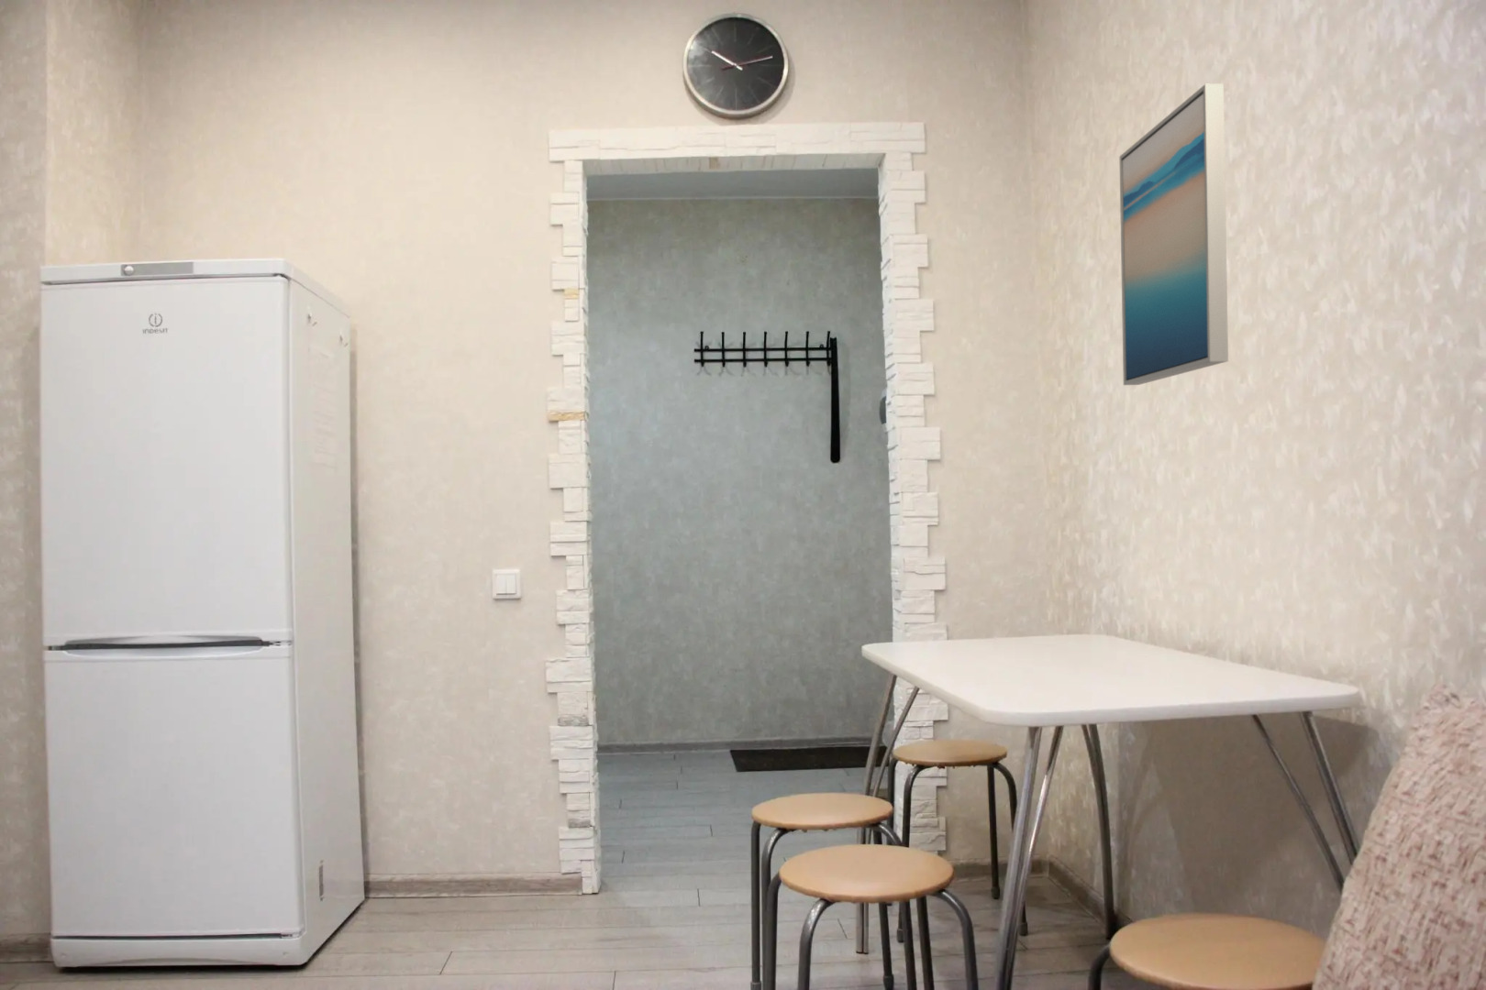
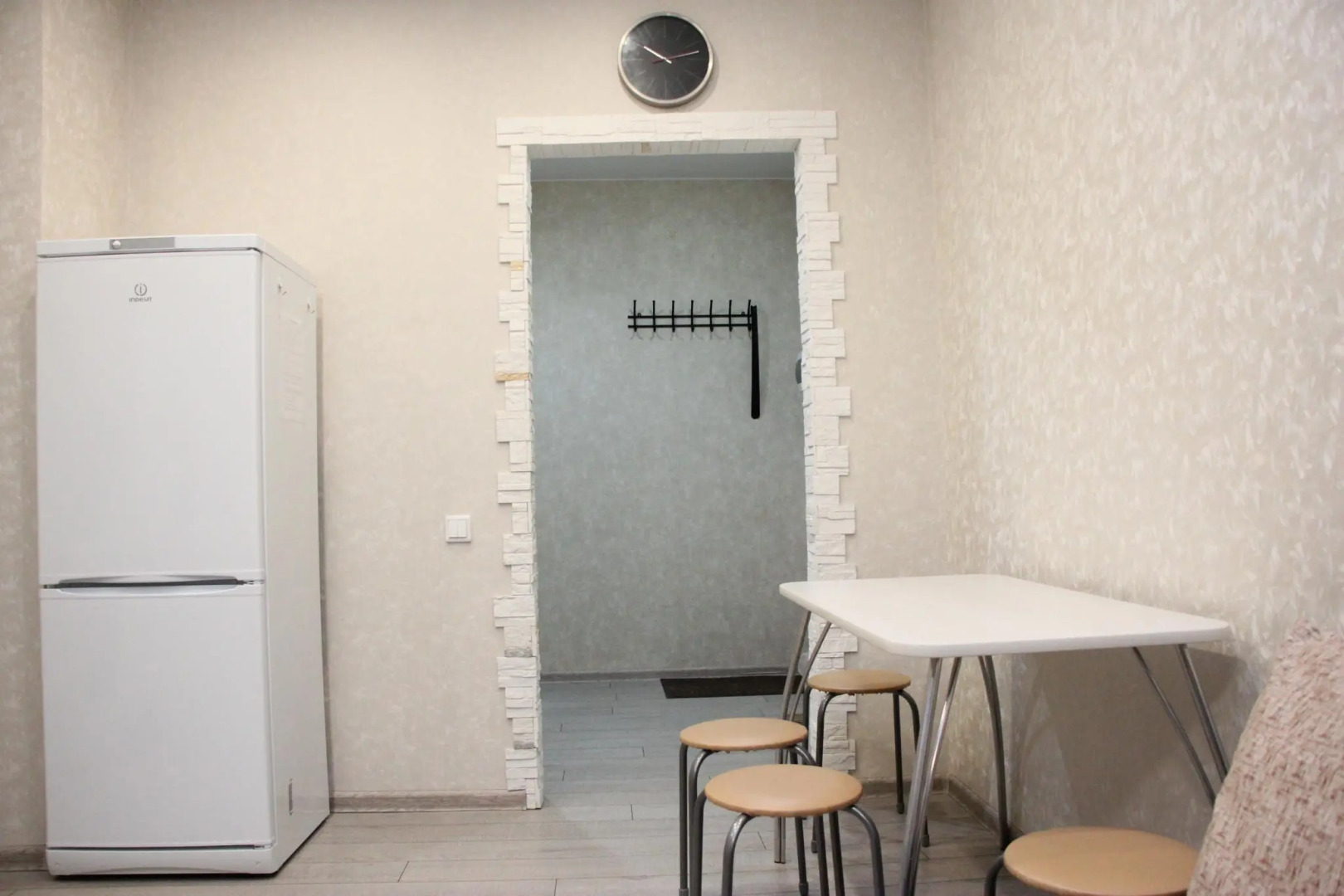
- wall art [1118,83,1229,386]
